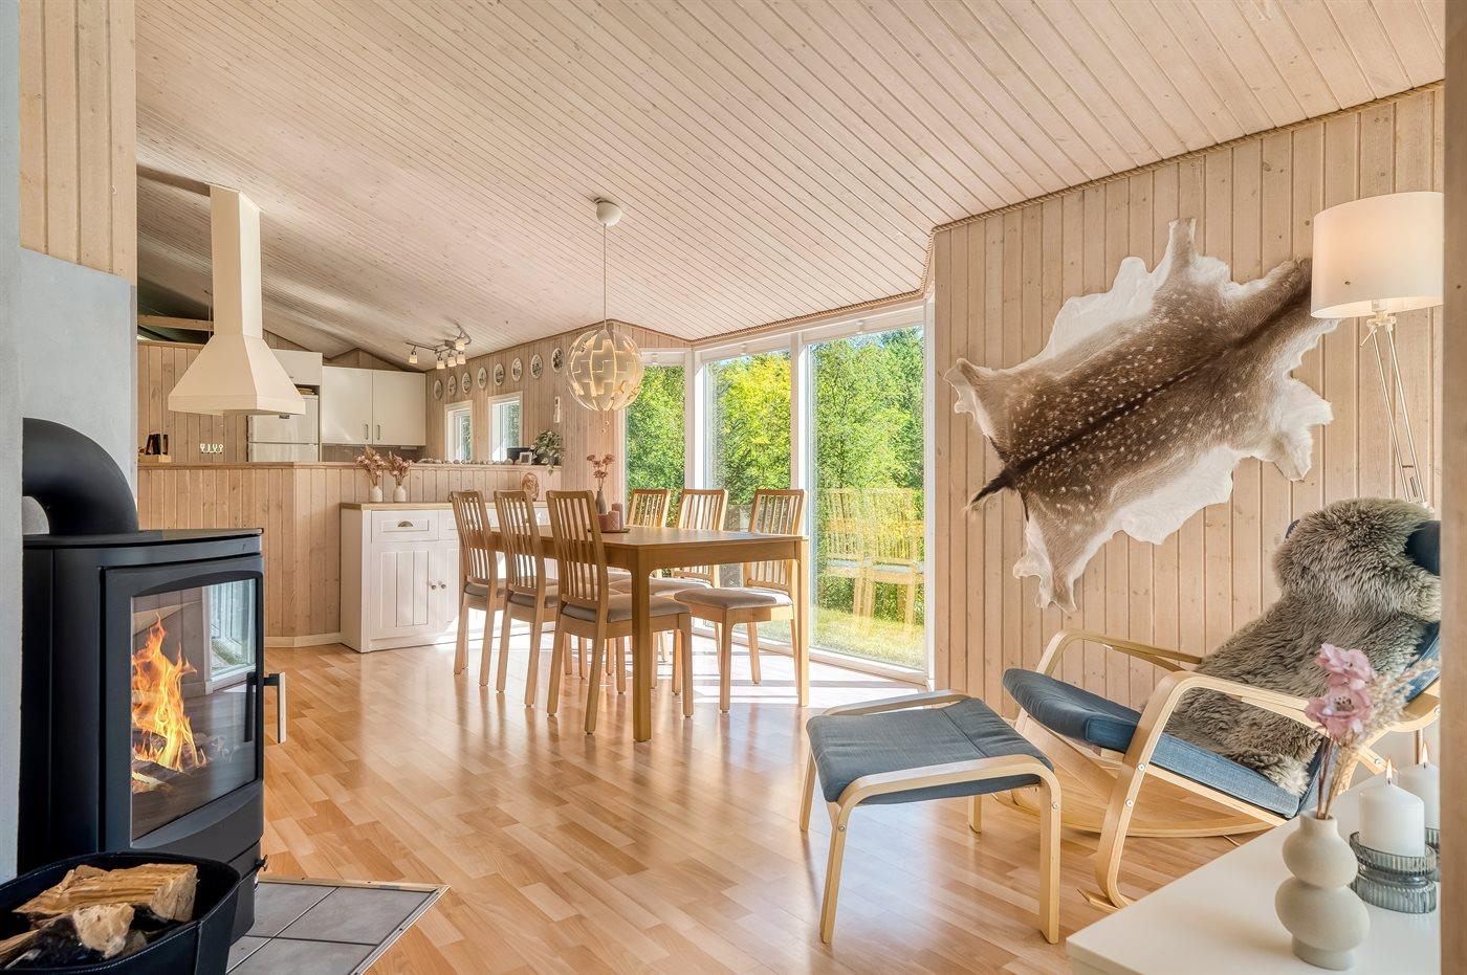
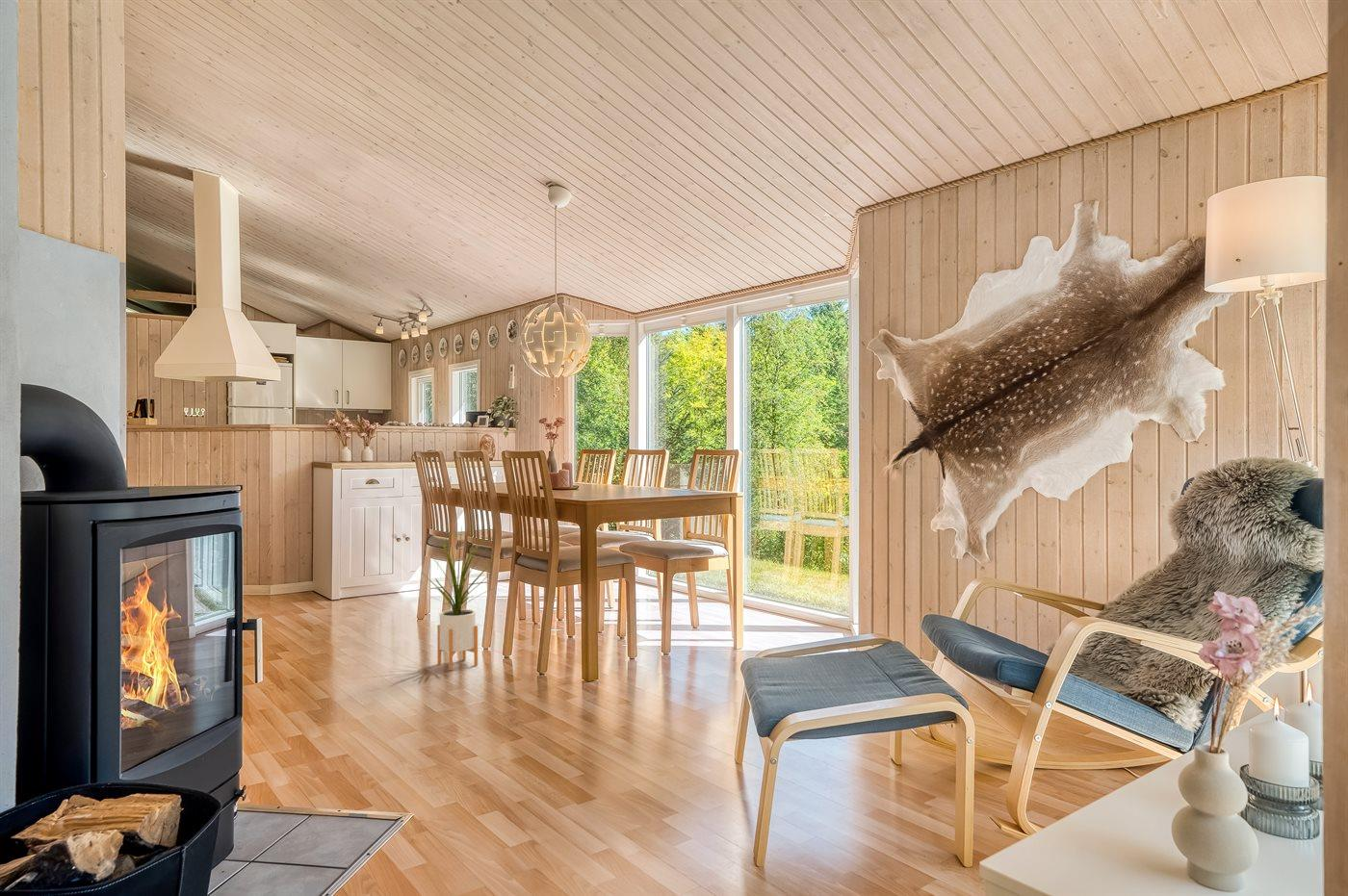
+ house plant [419,525,495,671]
